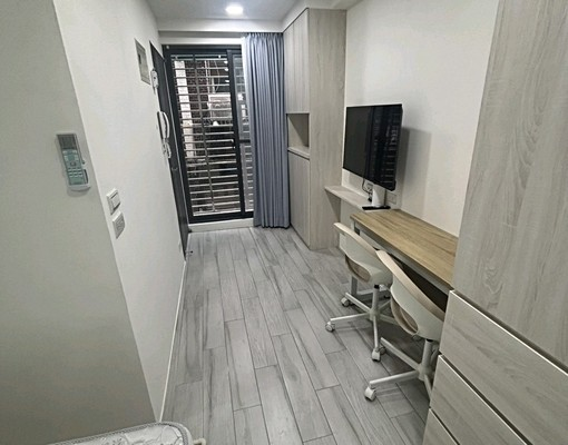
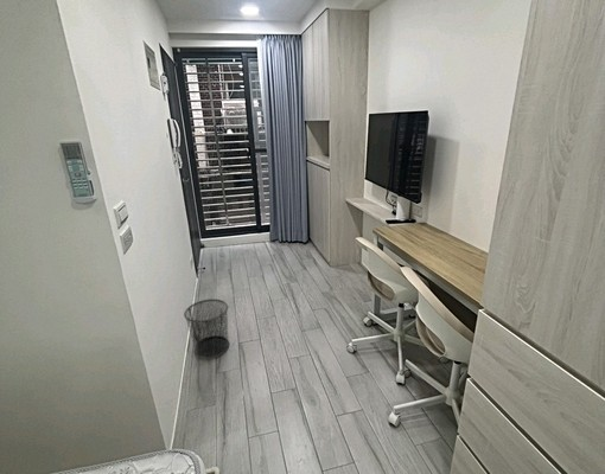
+ waste bin [183,297,230,360]
